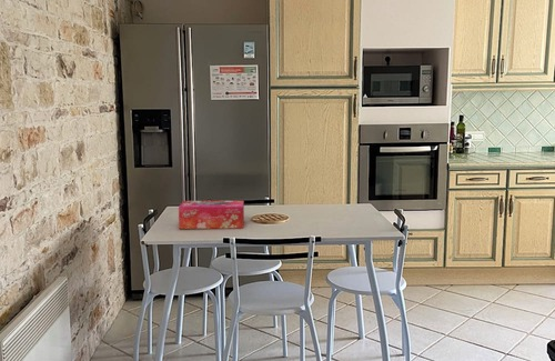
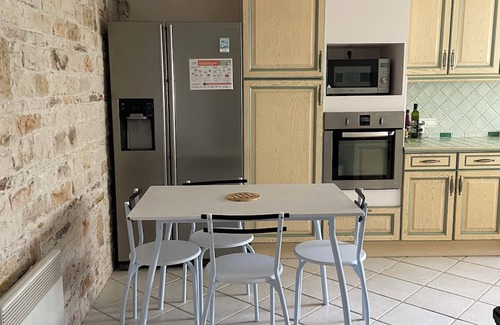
- tissue box [178,200,245,230]
